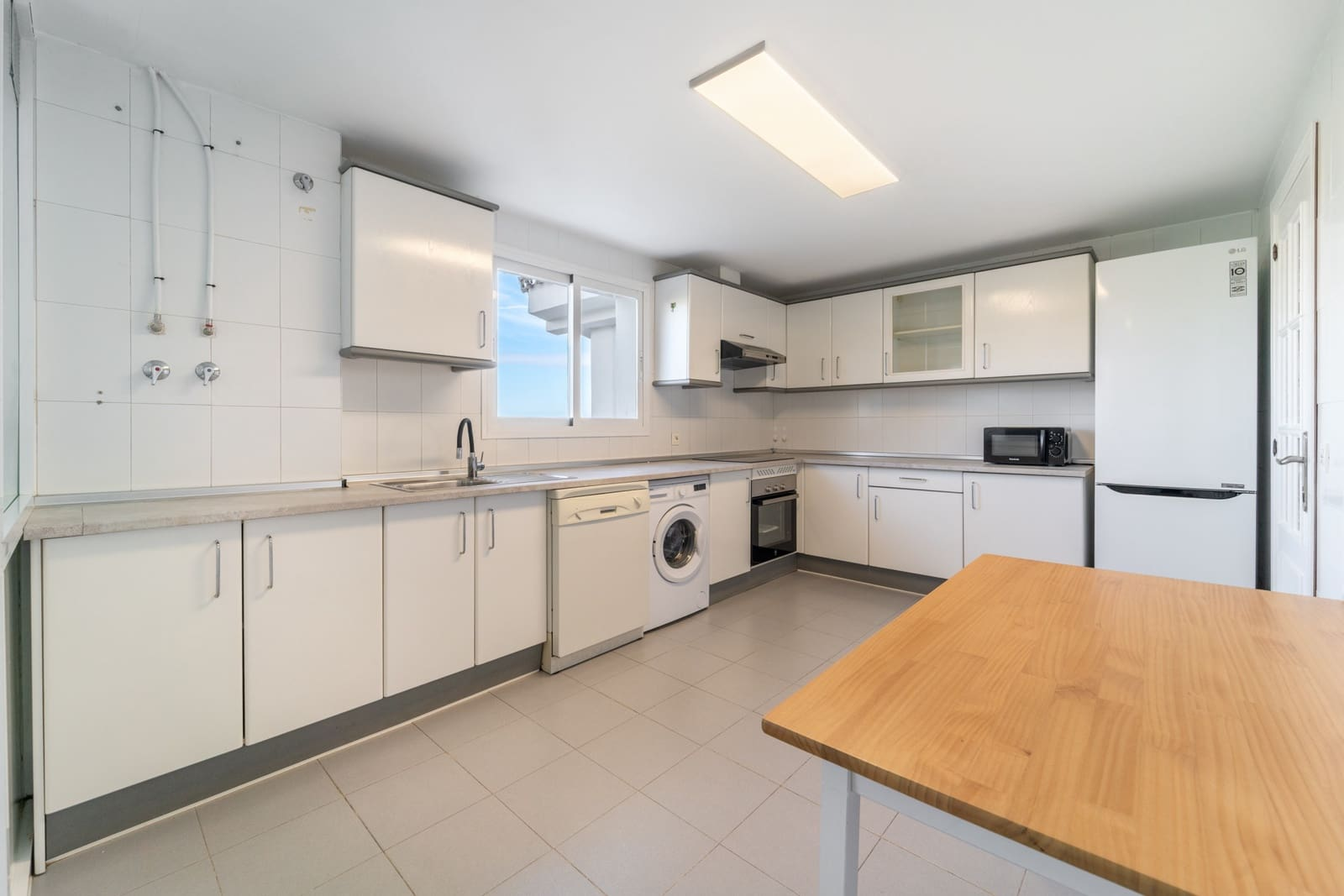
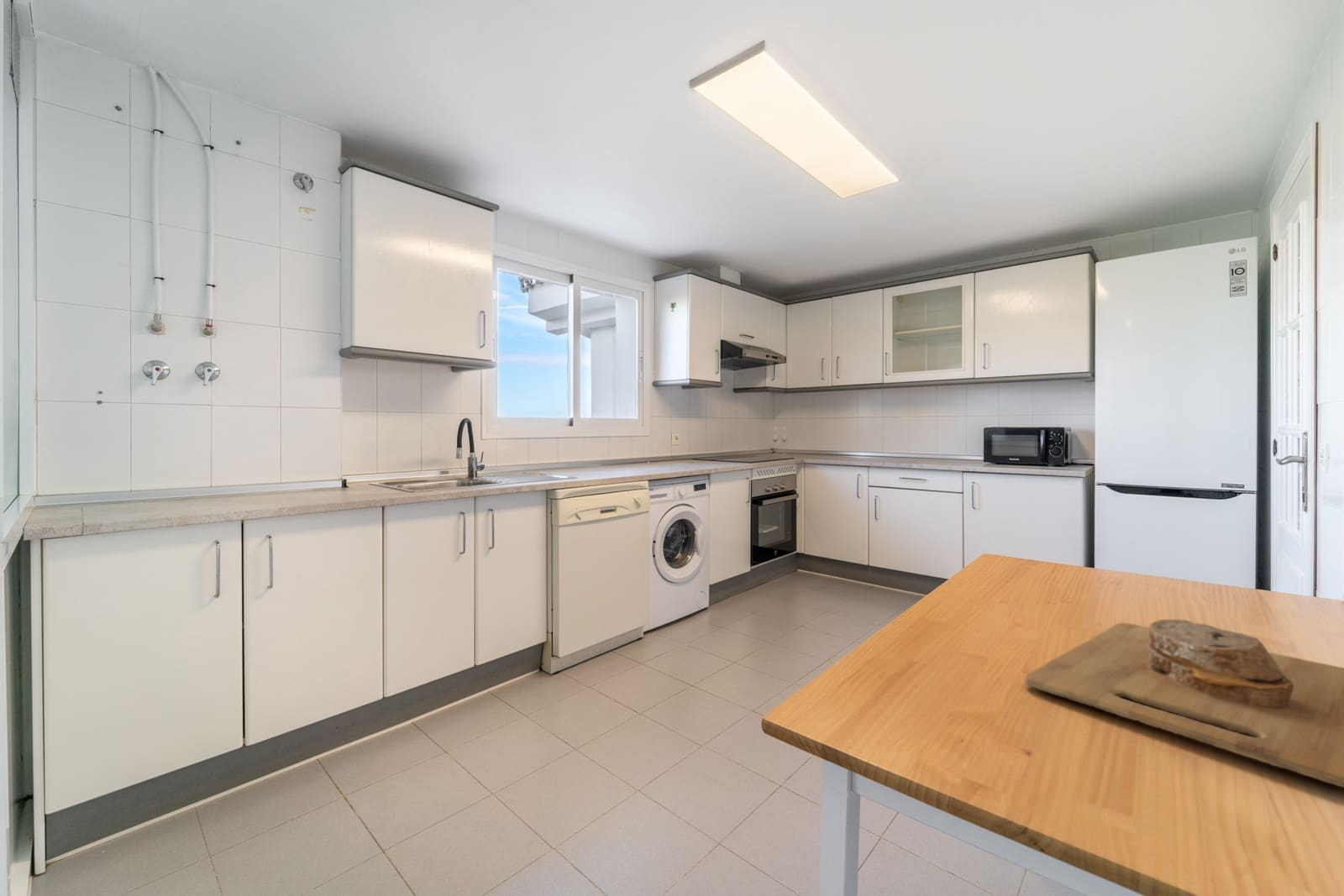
+ cutting board [1024,619,1344,788]
